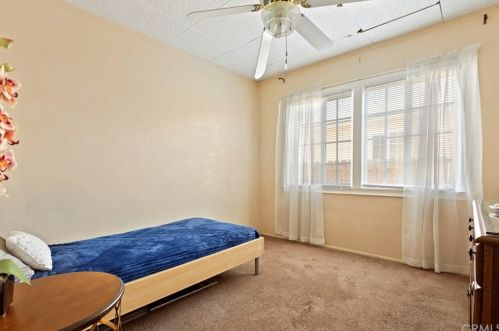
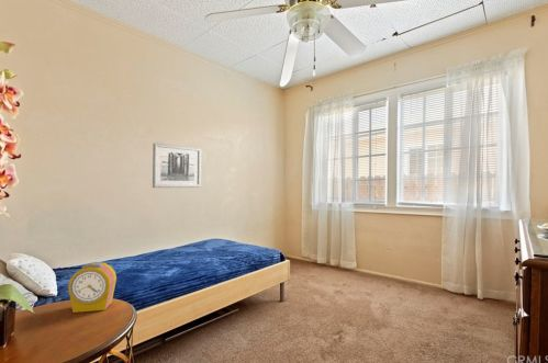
+ wall art [152,143,202,189]
+ alarm clock [67,261,118,314]
